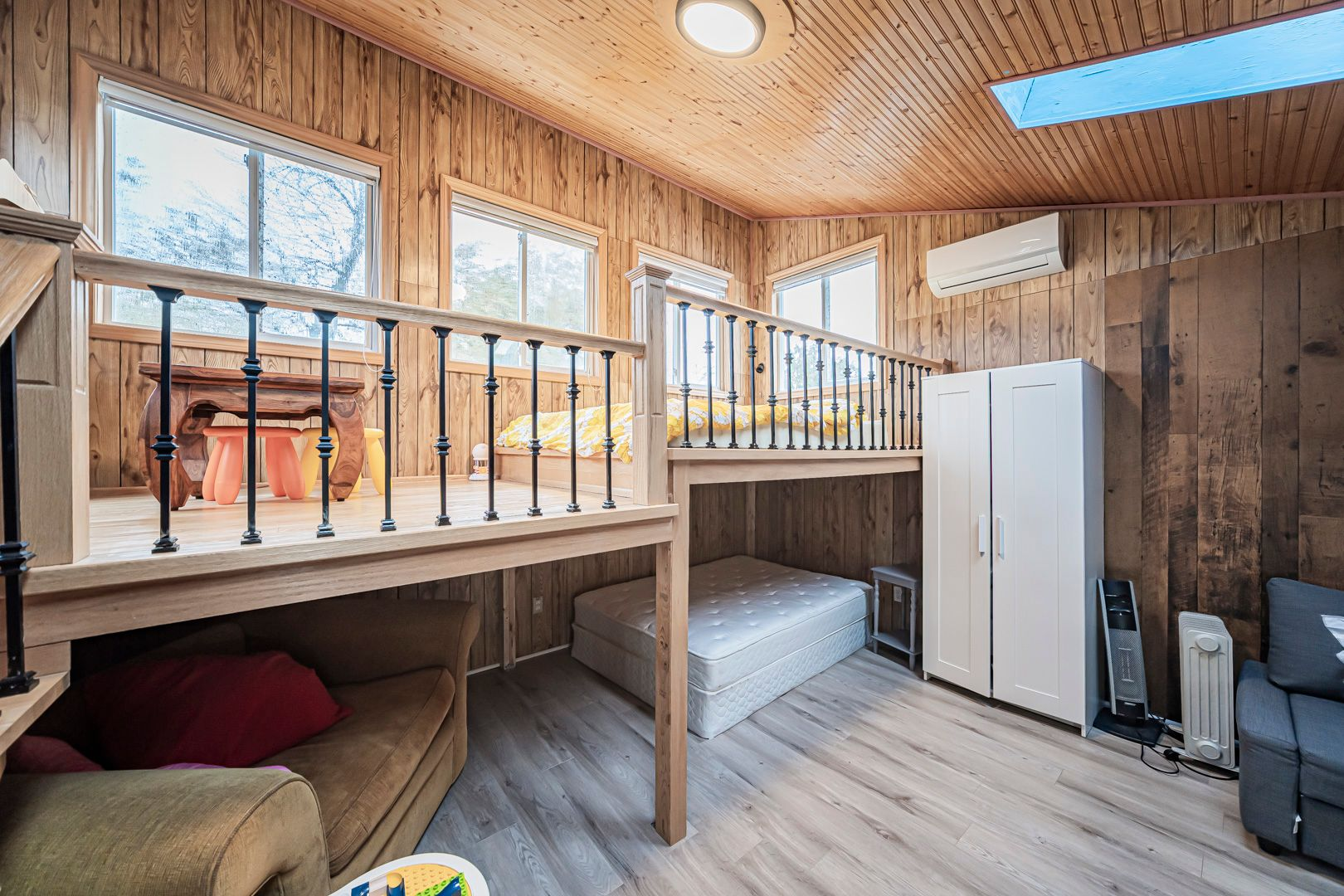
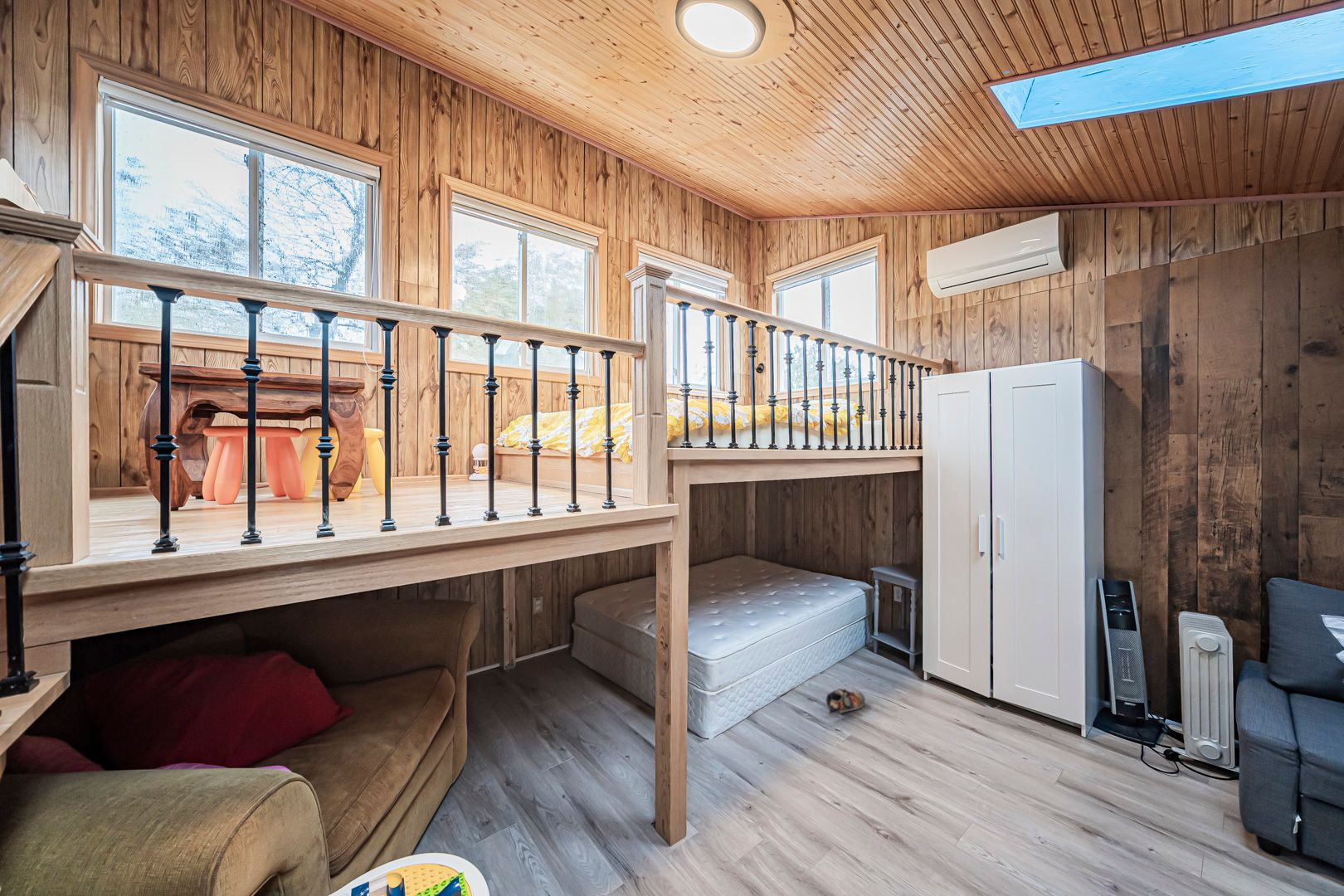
+ shoe [825,688,866,715]
